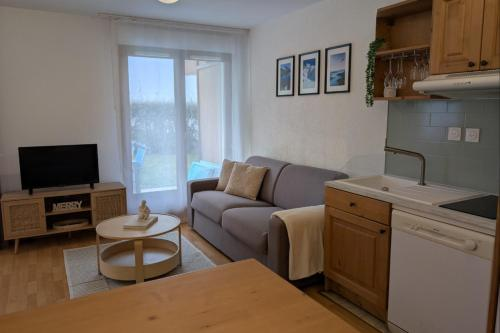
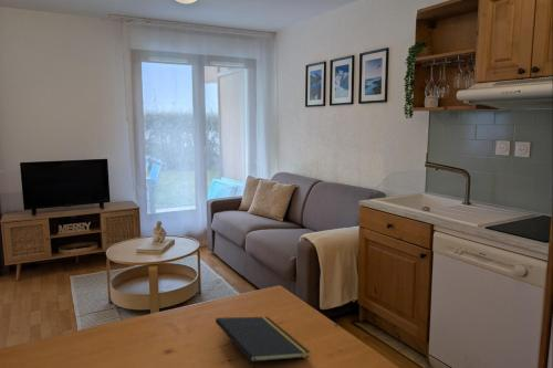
+ notepad [215,316,312,368]
